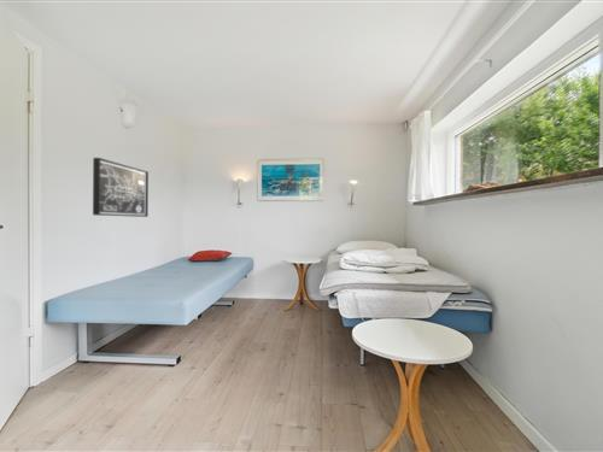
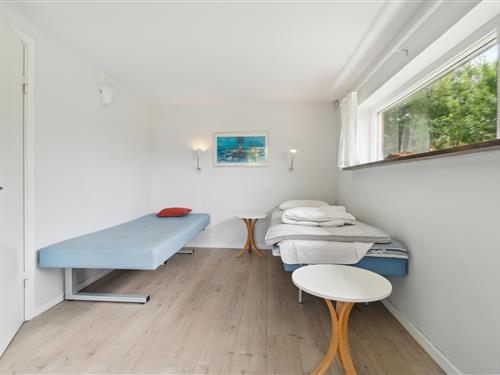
- wall art [92,157,150,218]
